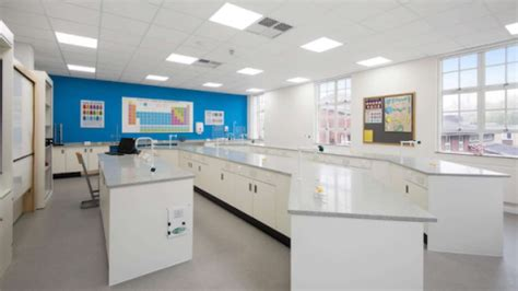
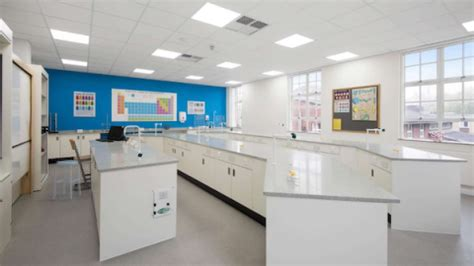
+ stool [52,159,81,201]
